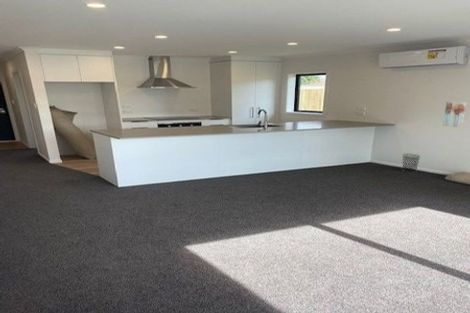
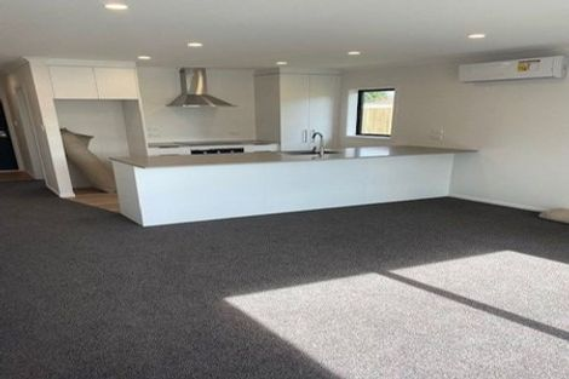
- waste bin [401,153,421,174]
- wall art [442,100,467,129]
